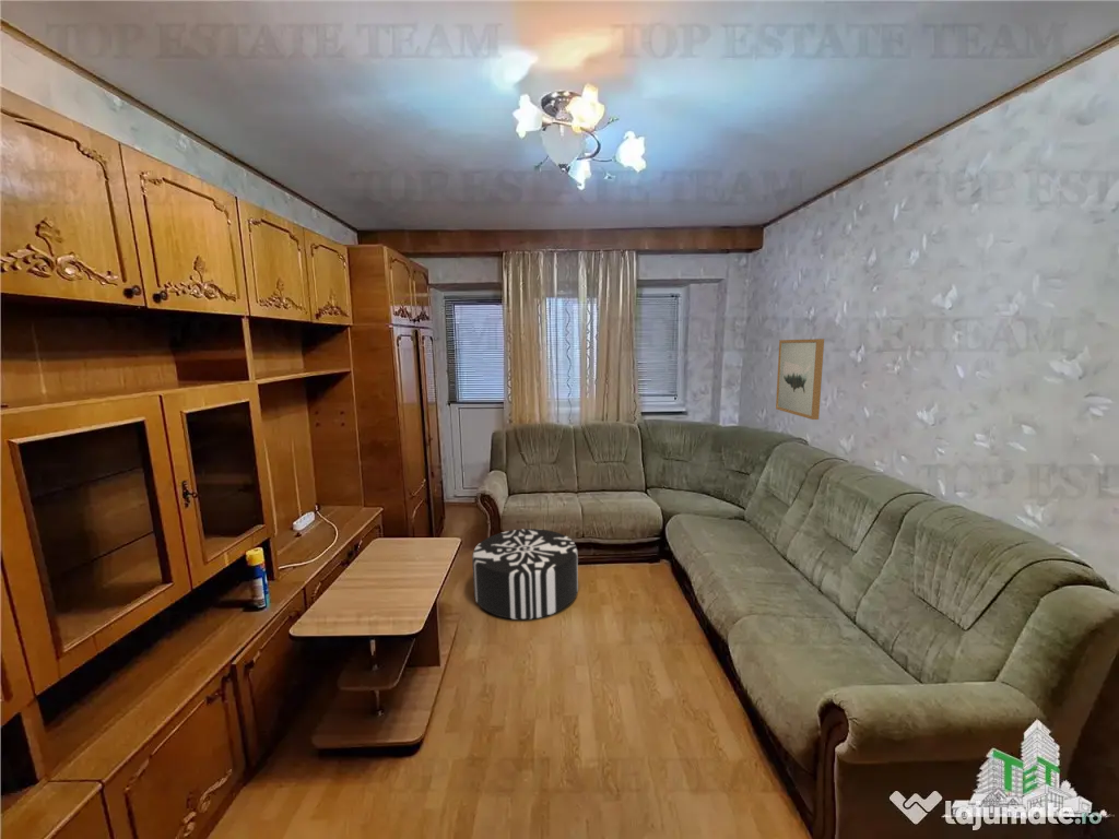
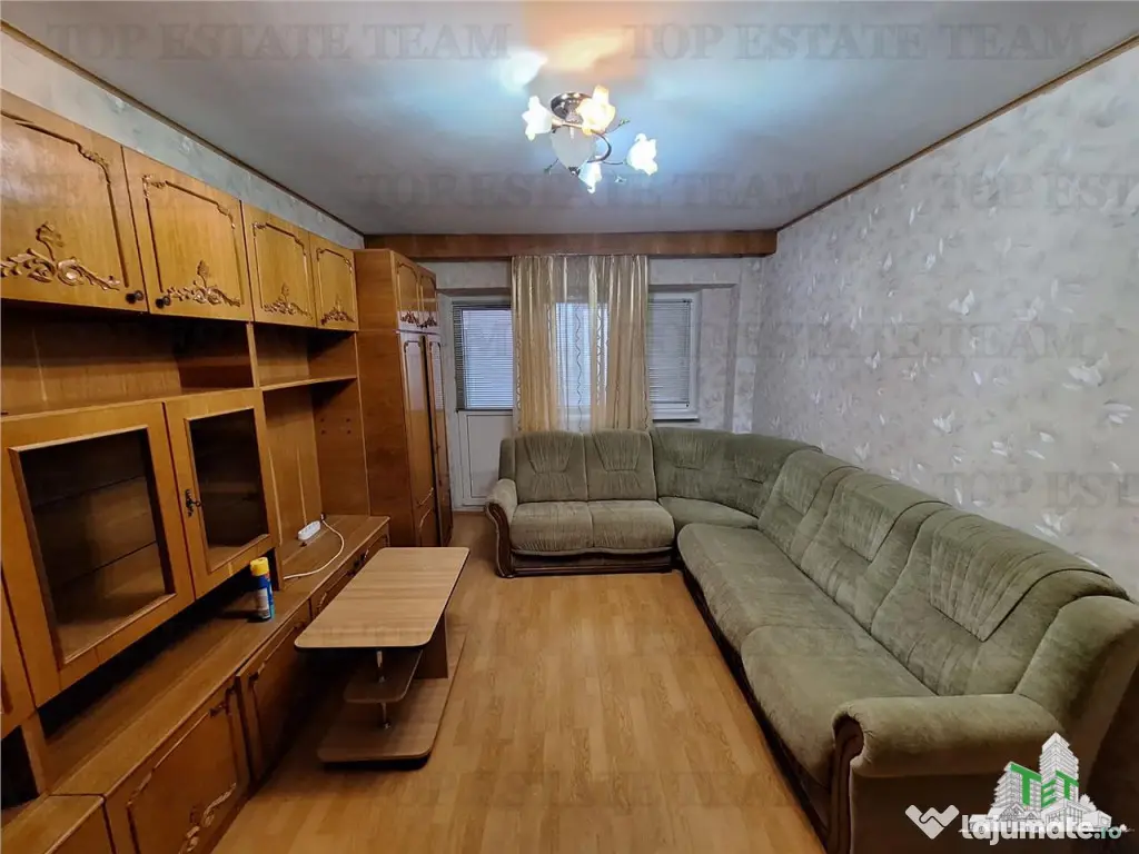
- wall art [775,338,825,421]
- pouf [471,528,579,621]
